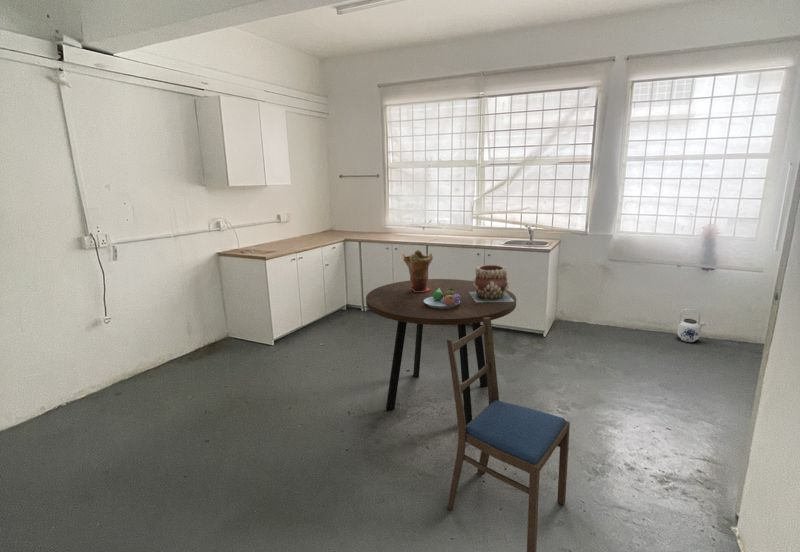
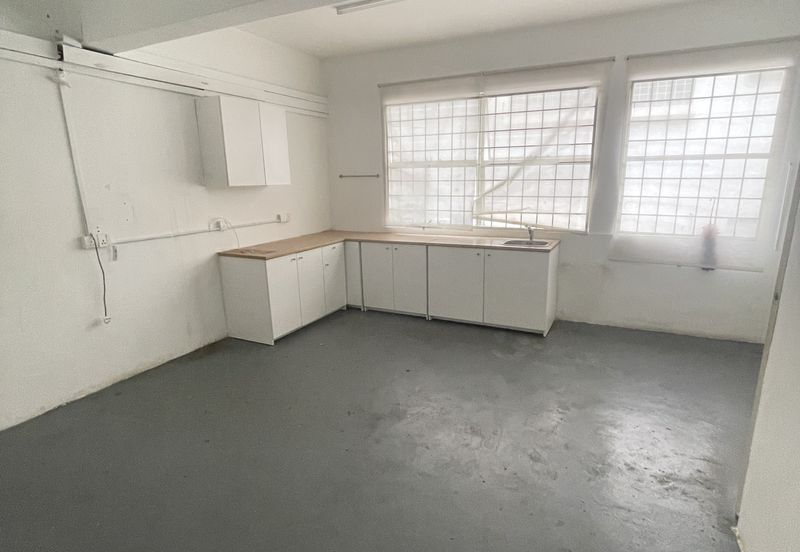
- decorative pot [469,263,513,302]
- dining chair [446,317,571,552]
- fruit bowl [424,288,461,309]
- dining table [365,278,517,425]
- vase [401,249,434,292]
- teapot [676,308,706,343]
